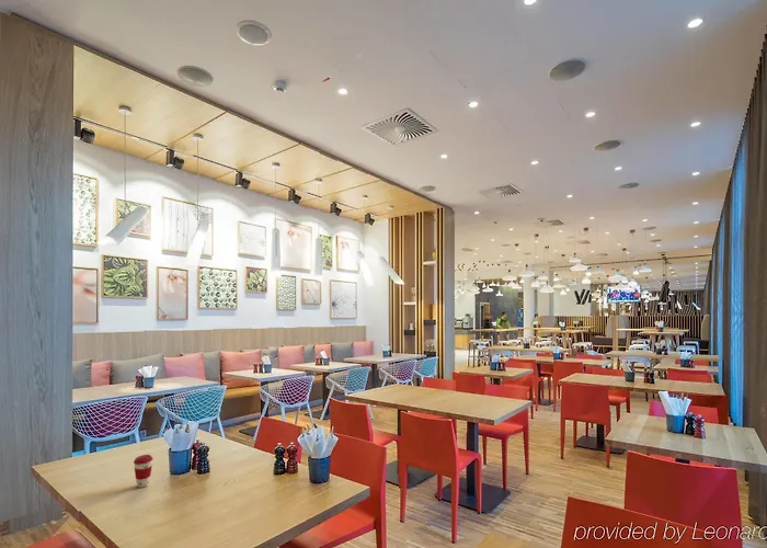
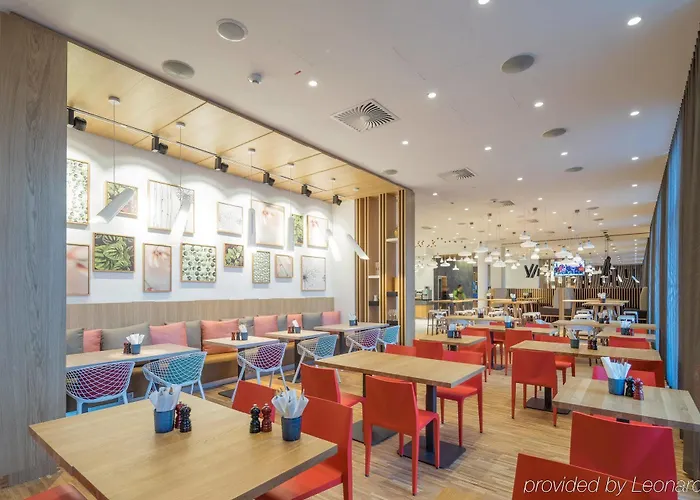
- coffee cup [133,454,154,489]
